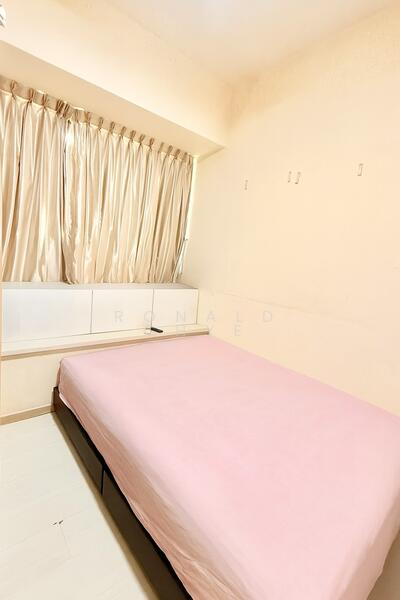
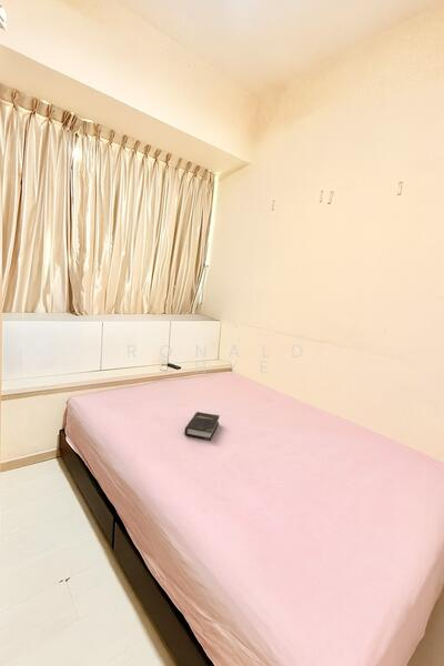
+ hardback book [183,411,221,442]
